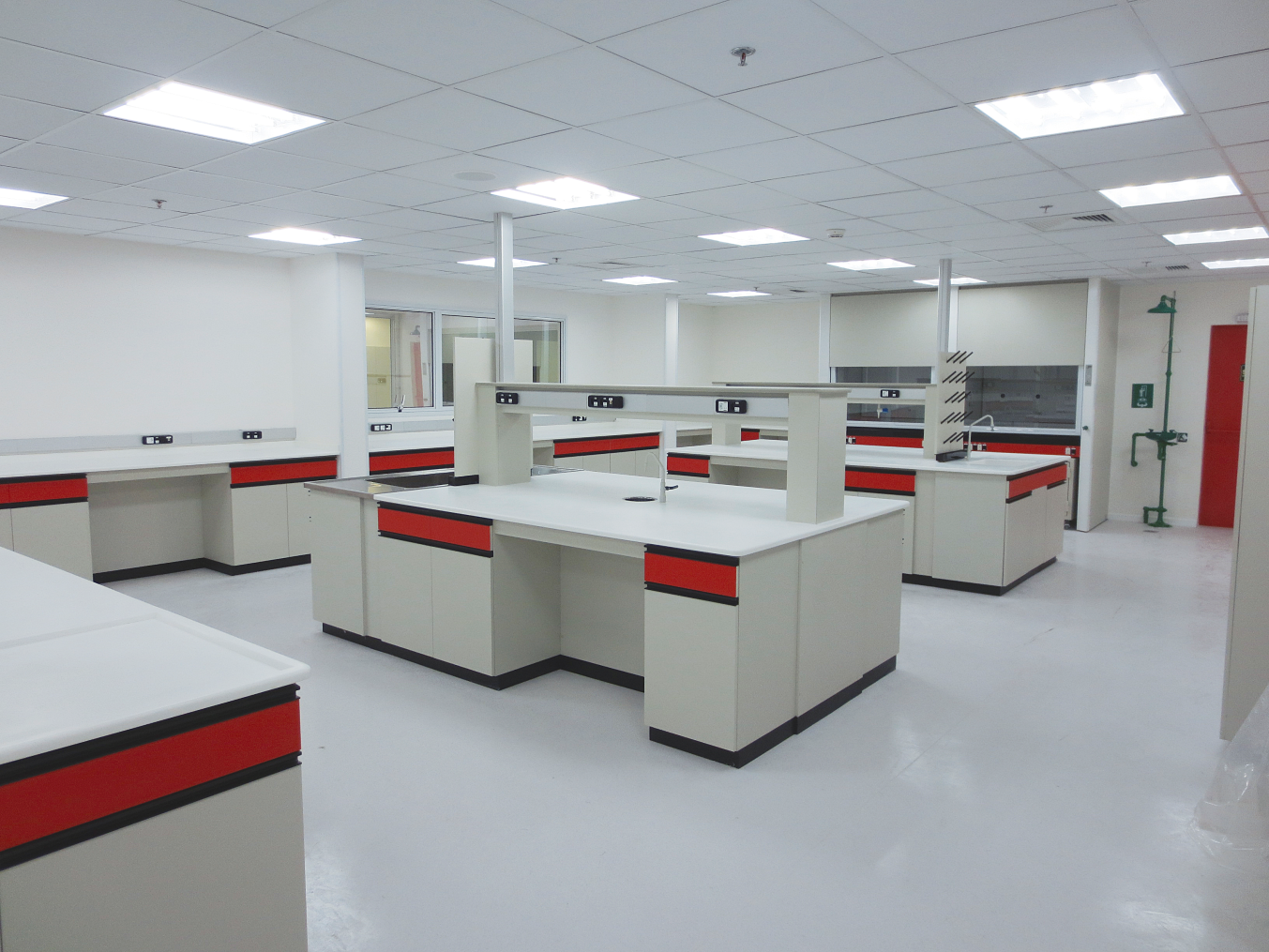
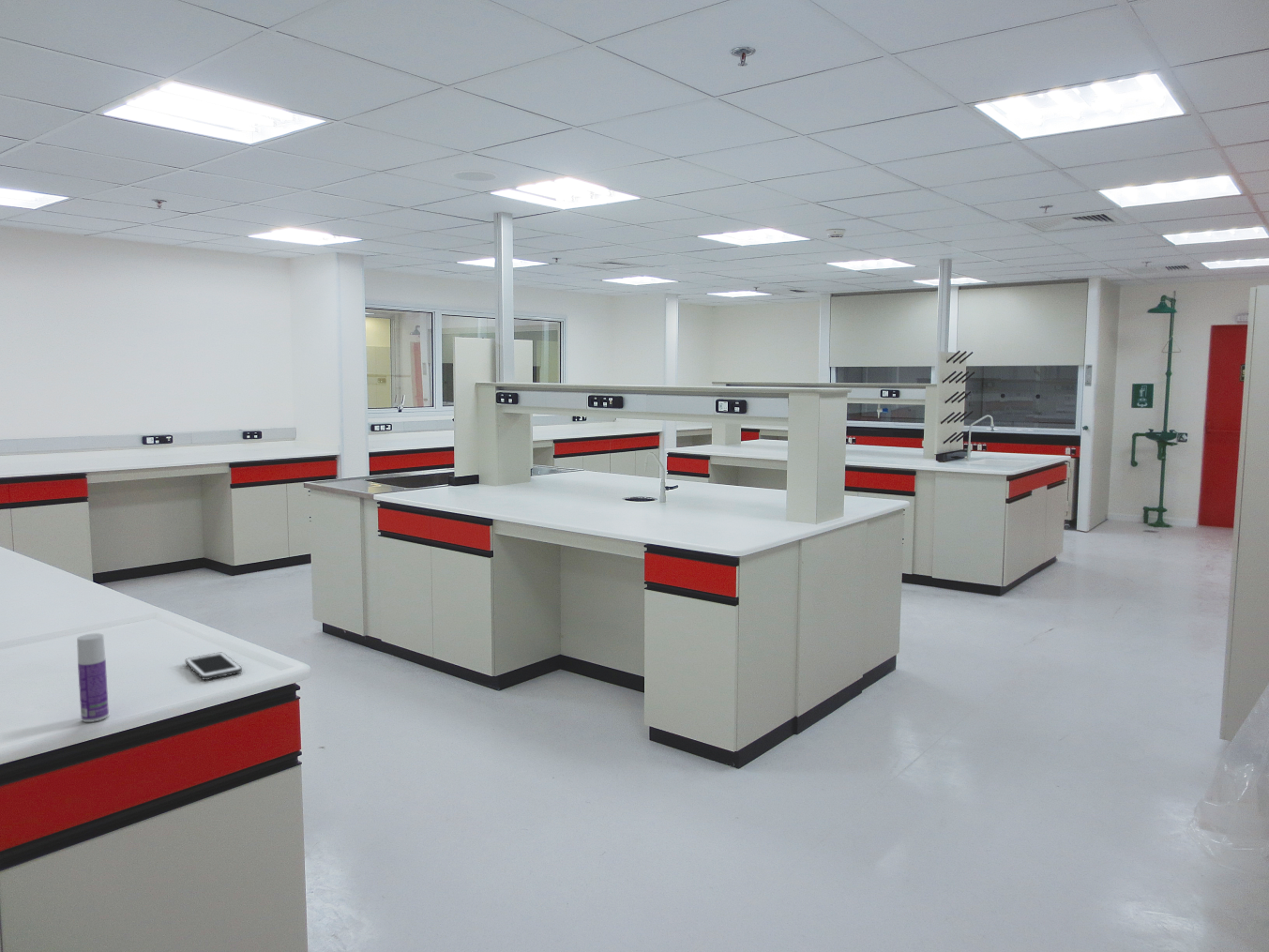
+ bottle [76,632,110,723]
+ cell phone [185,652,243,681]
